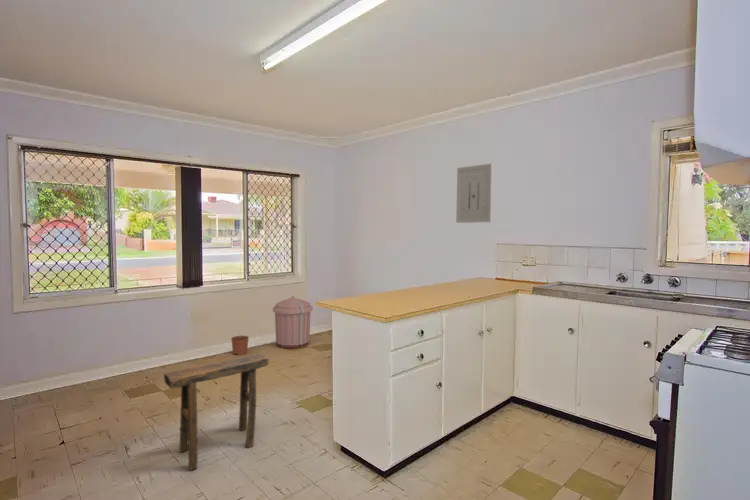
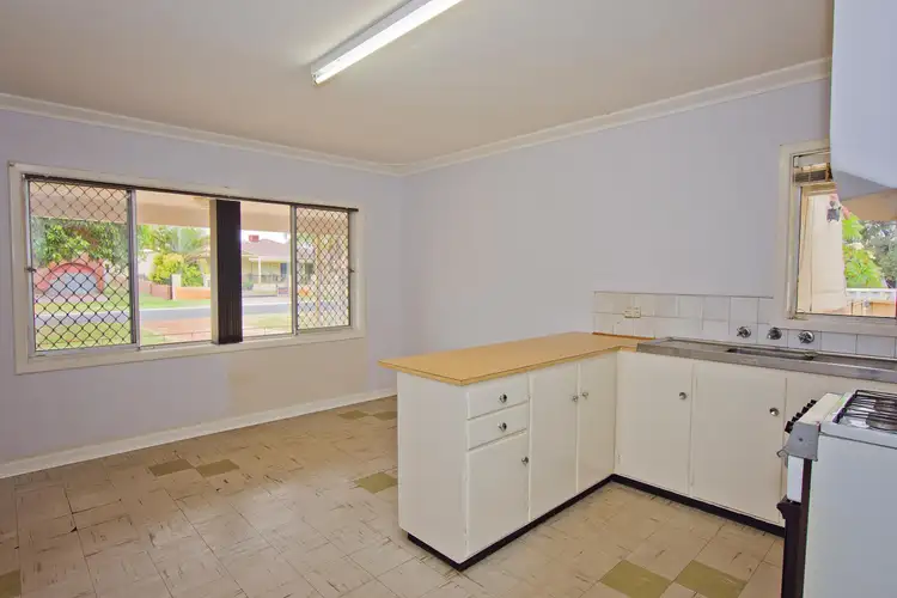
- stool [163,353,270,471]
- plant pot [230,332,250,356]
- wall art [455,162,493,224]
- trash can [272,296,314,349]
